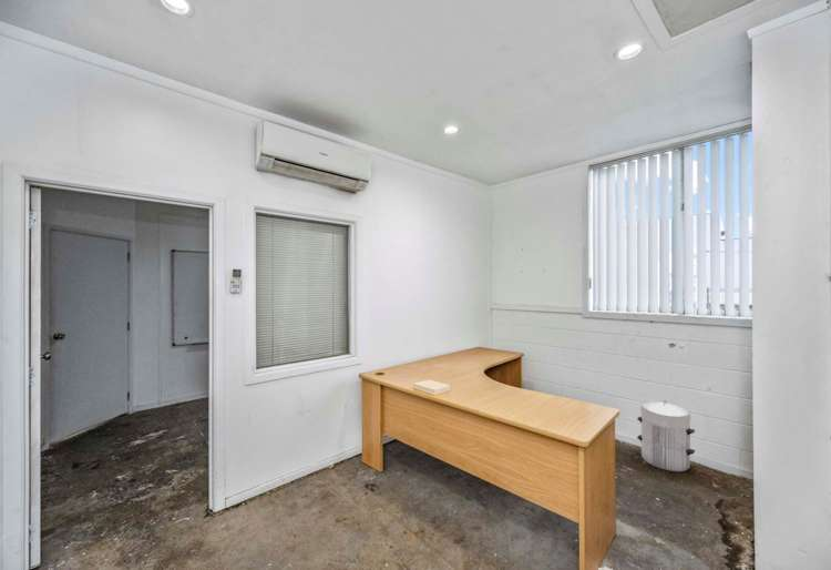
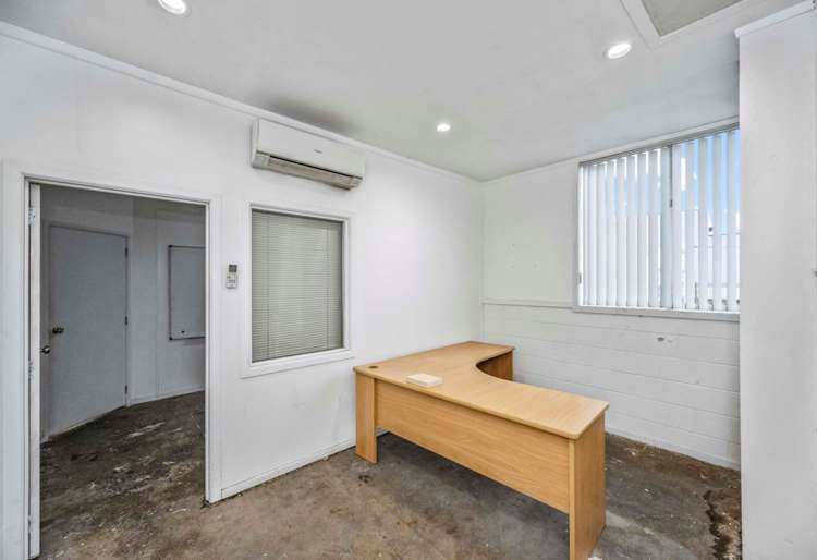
- waste bin [636,400,696,472]
